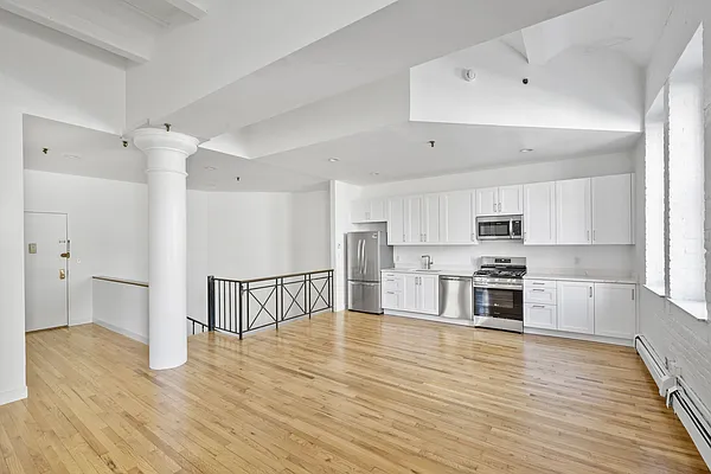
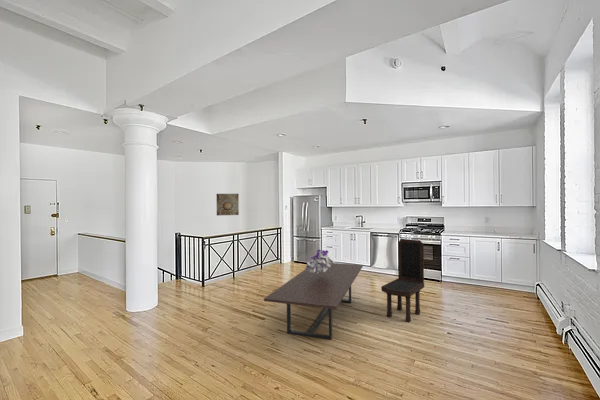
+ dining chair [380,238,425,323]
+ dining table [263,262,364,341]
+ bouquet [305,249,335,274]
+ wall art [216,193,240,216]
